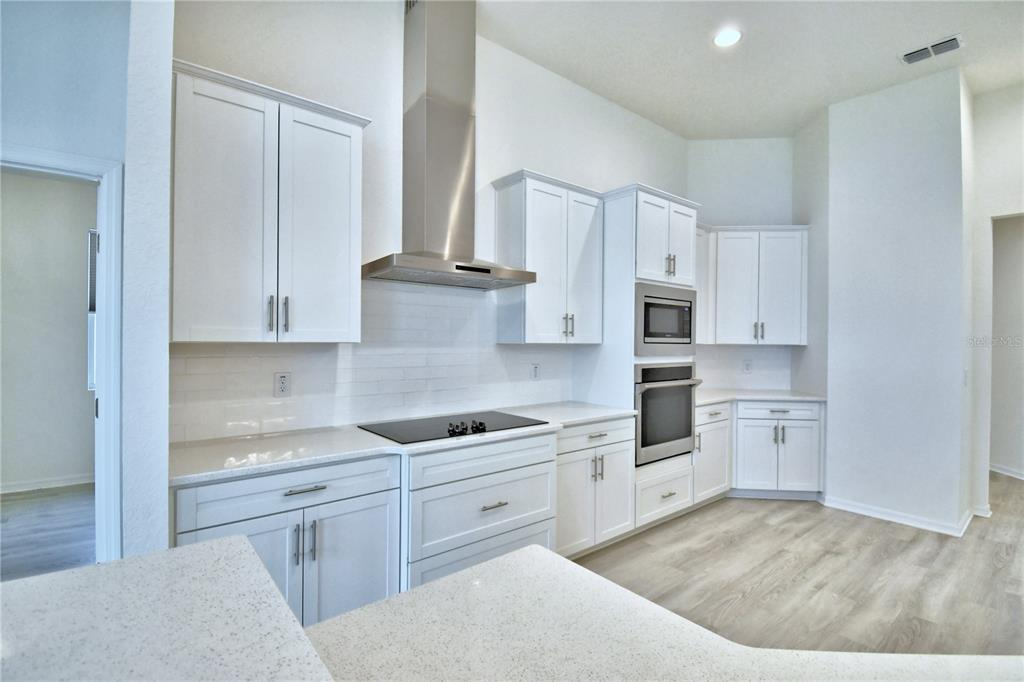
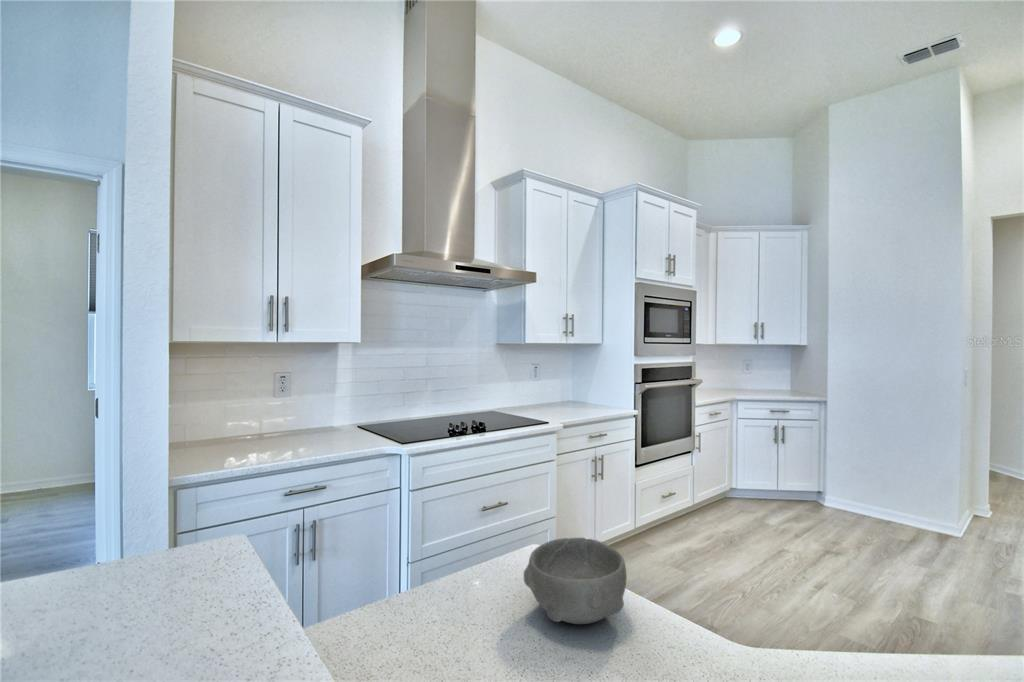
+ bowl [523,536,628,625]
